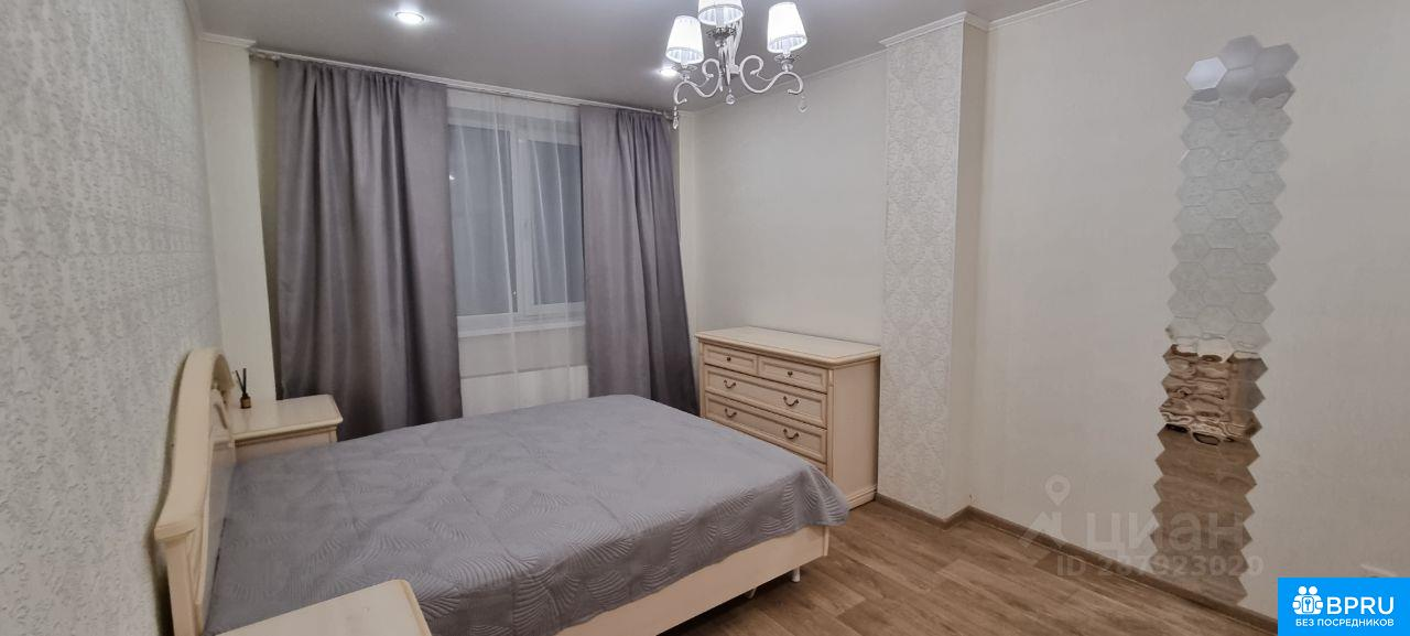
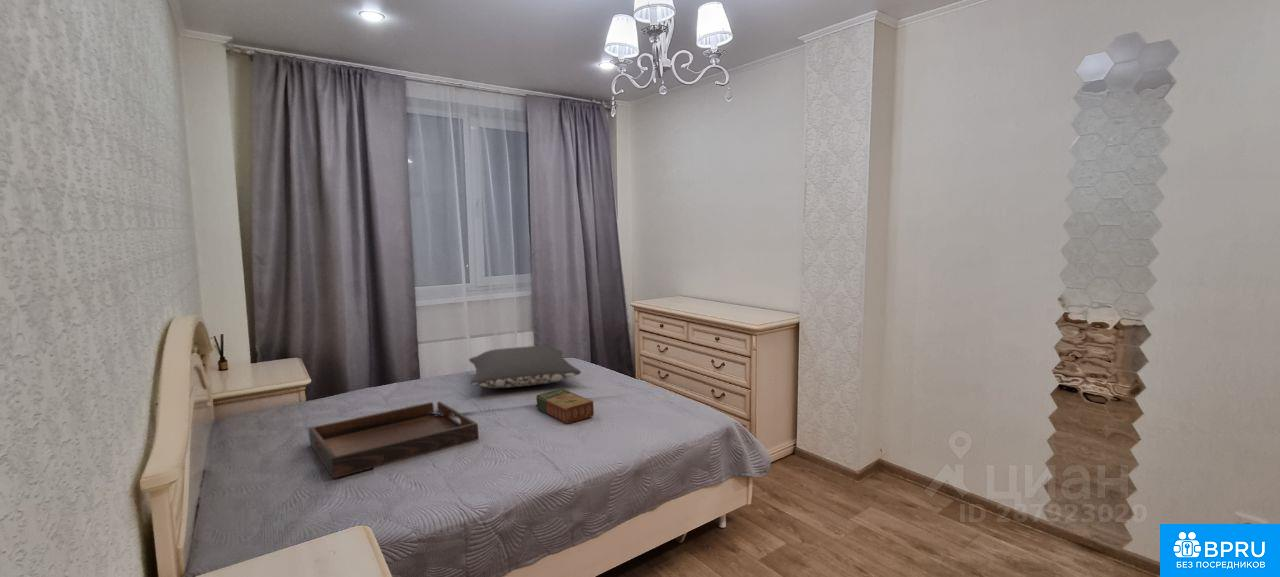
+ book [535,388,595,424]
+ serving tray [308,401,479,480]
+ pillow [468,345,582,389]
